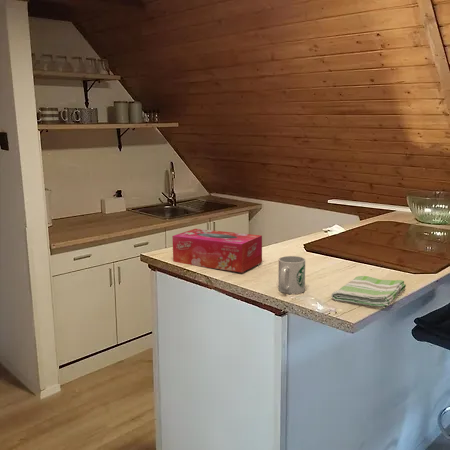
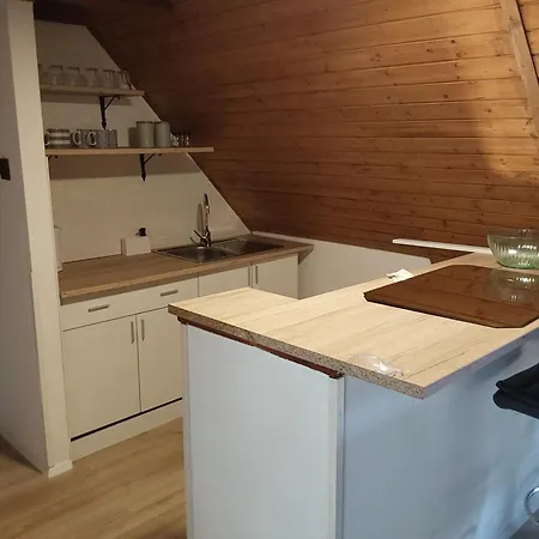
- mug [278,255,306,295]
- tissue box [171,228,263,273]
- dish towel [331,275,407,309]
